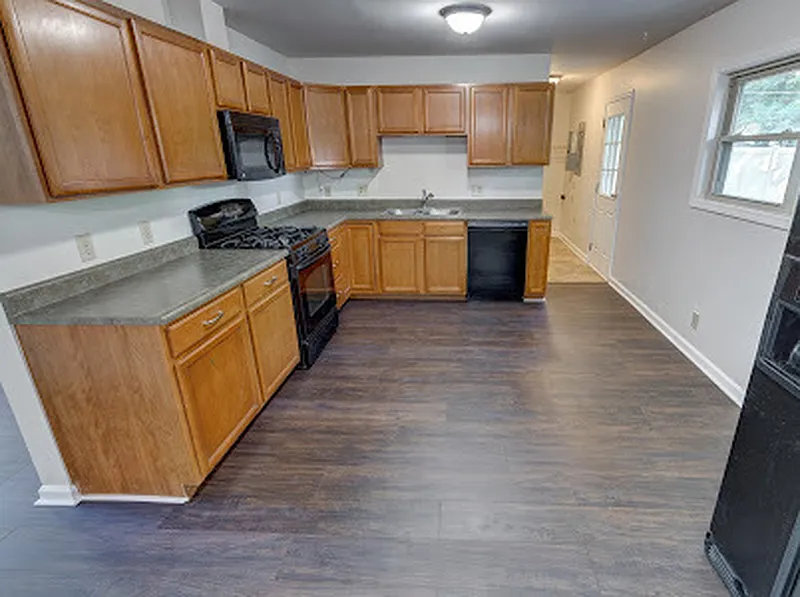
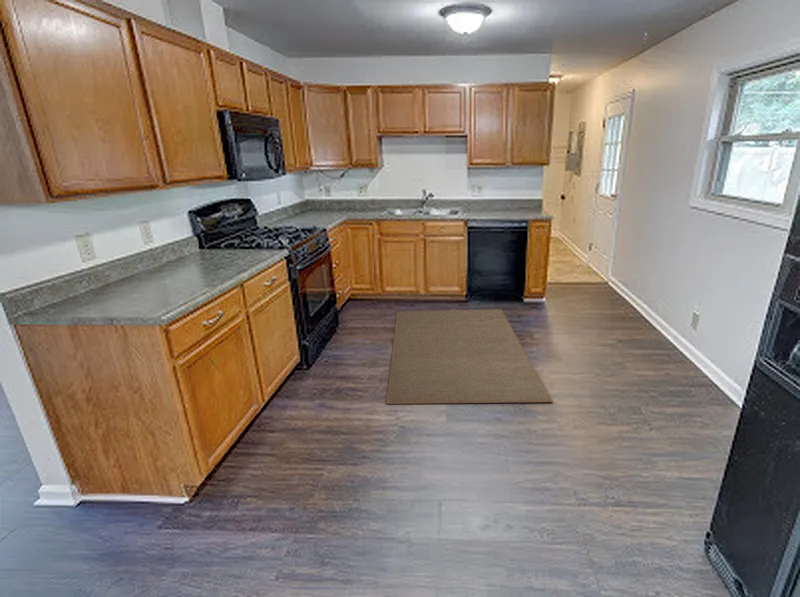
+ rug [385,308,554,405]
